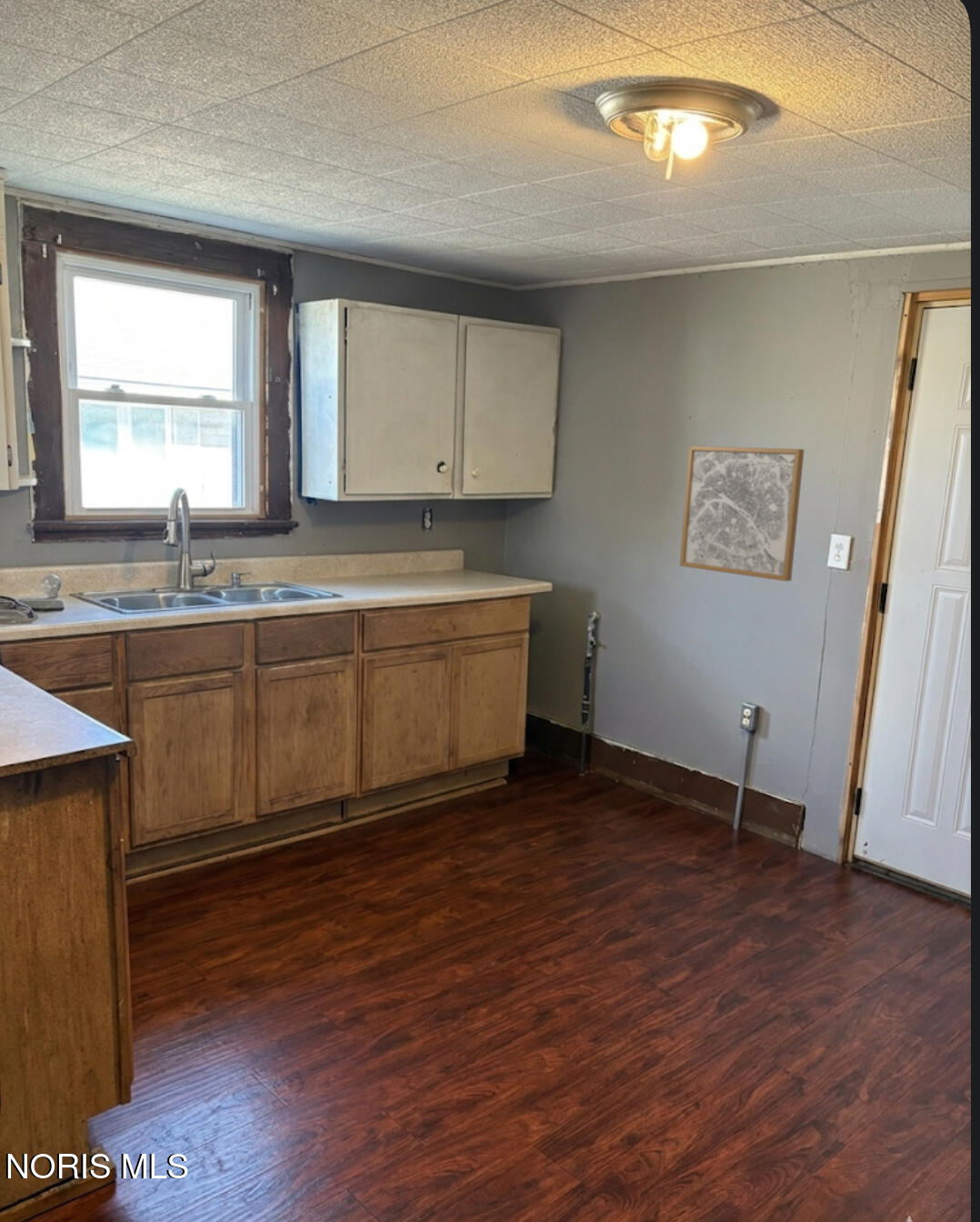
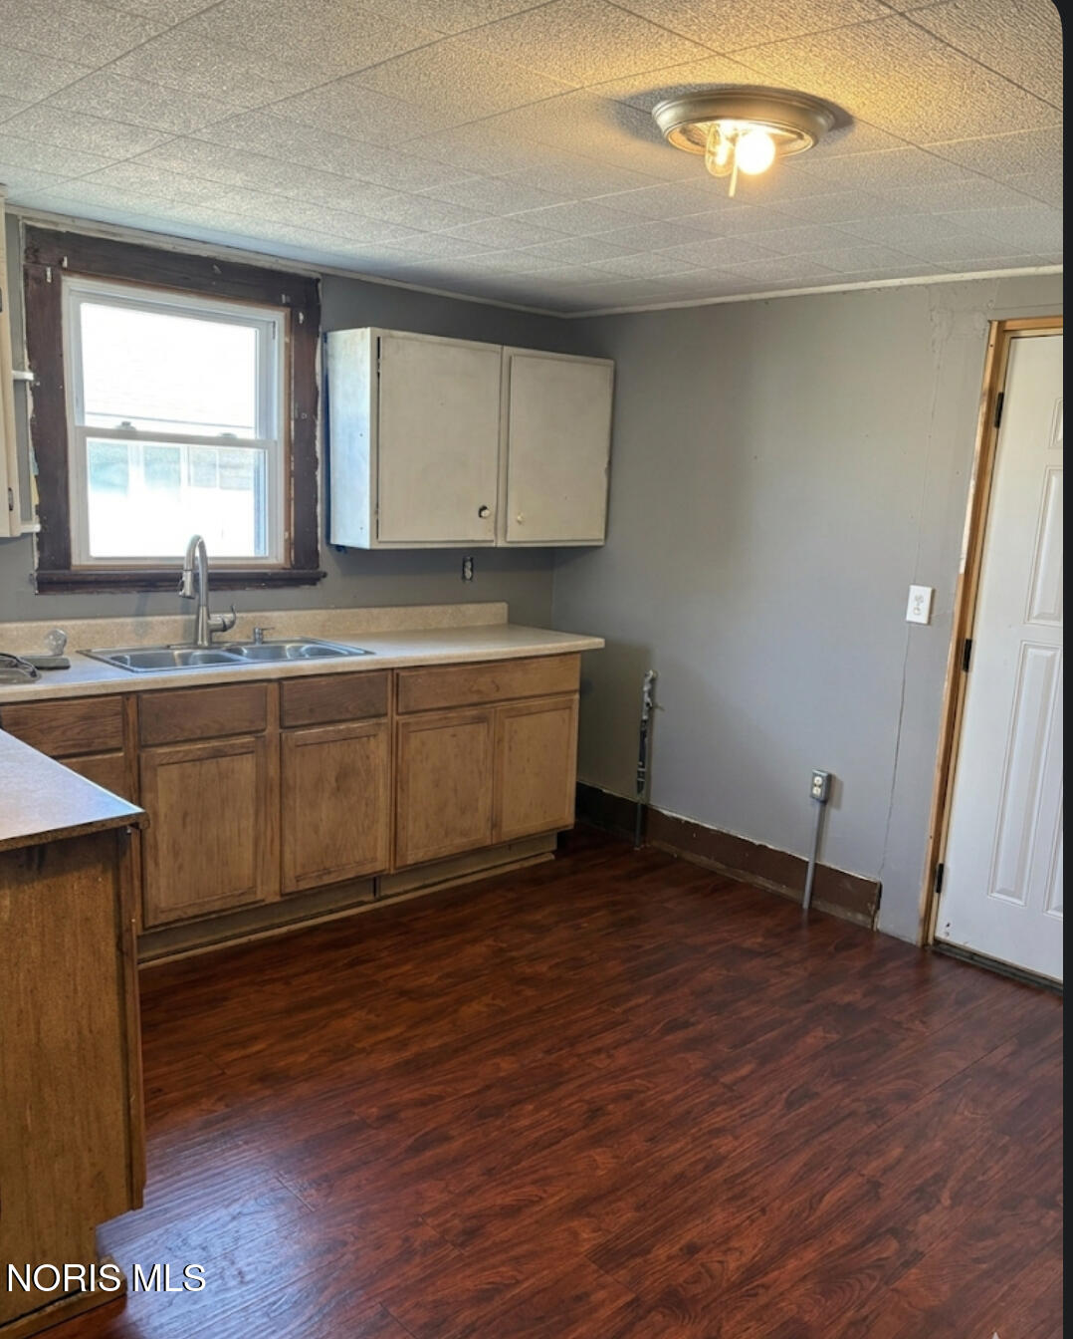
- wall art [679,445,805,582]
